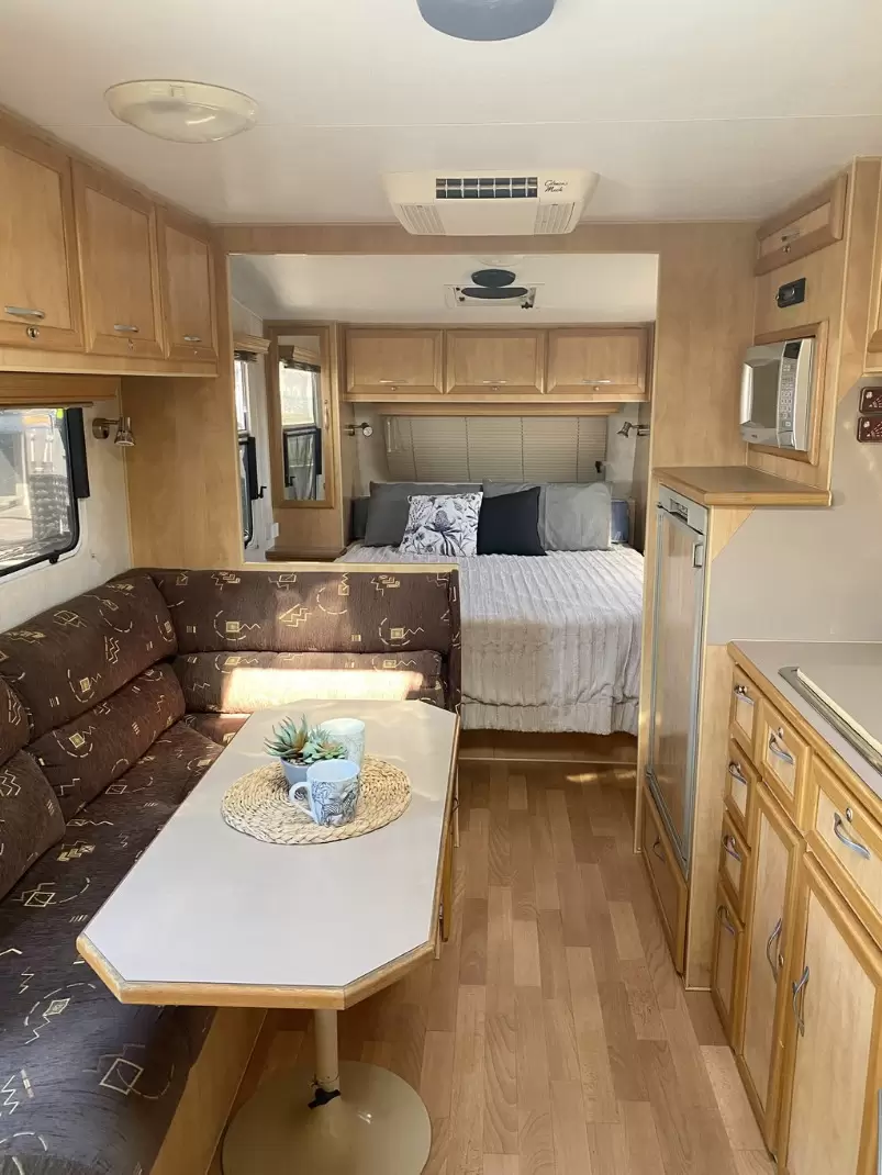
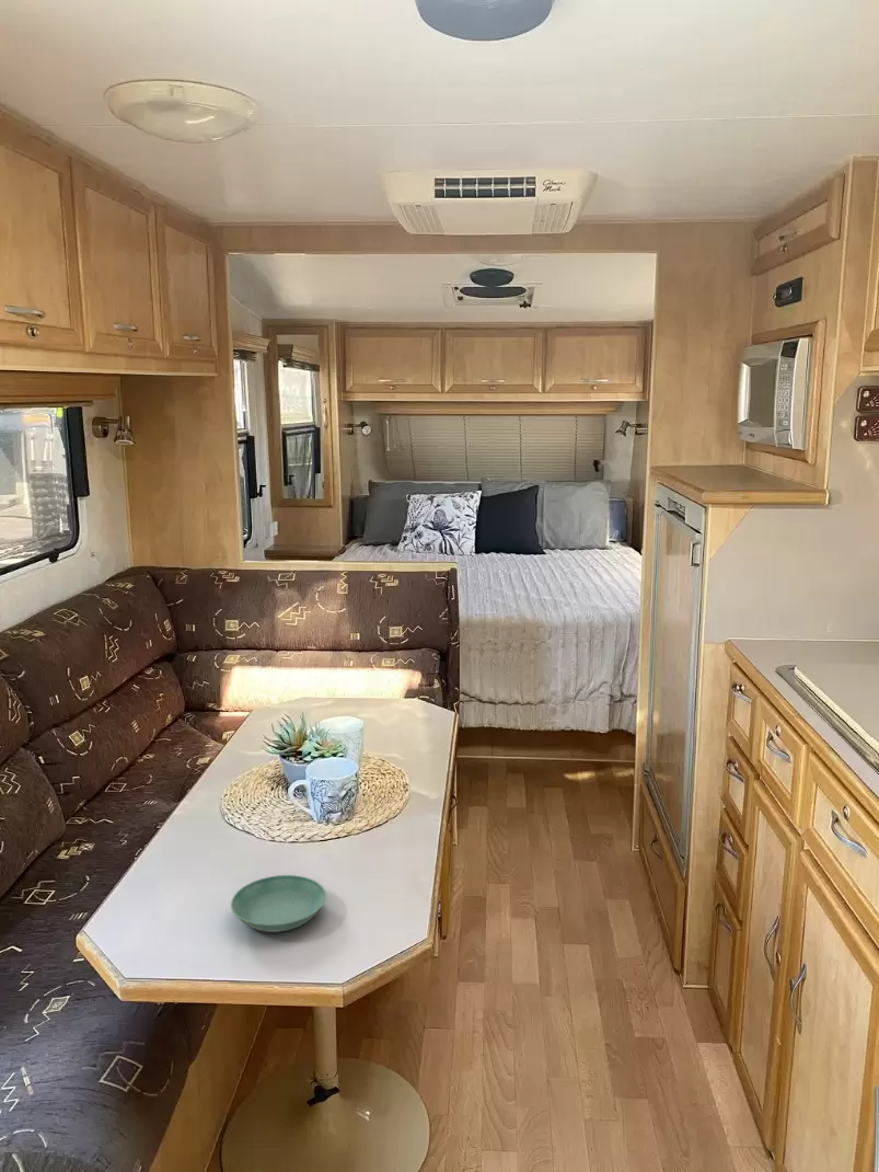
+ saucer [230,874,327,933]
